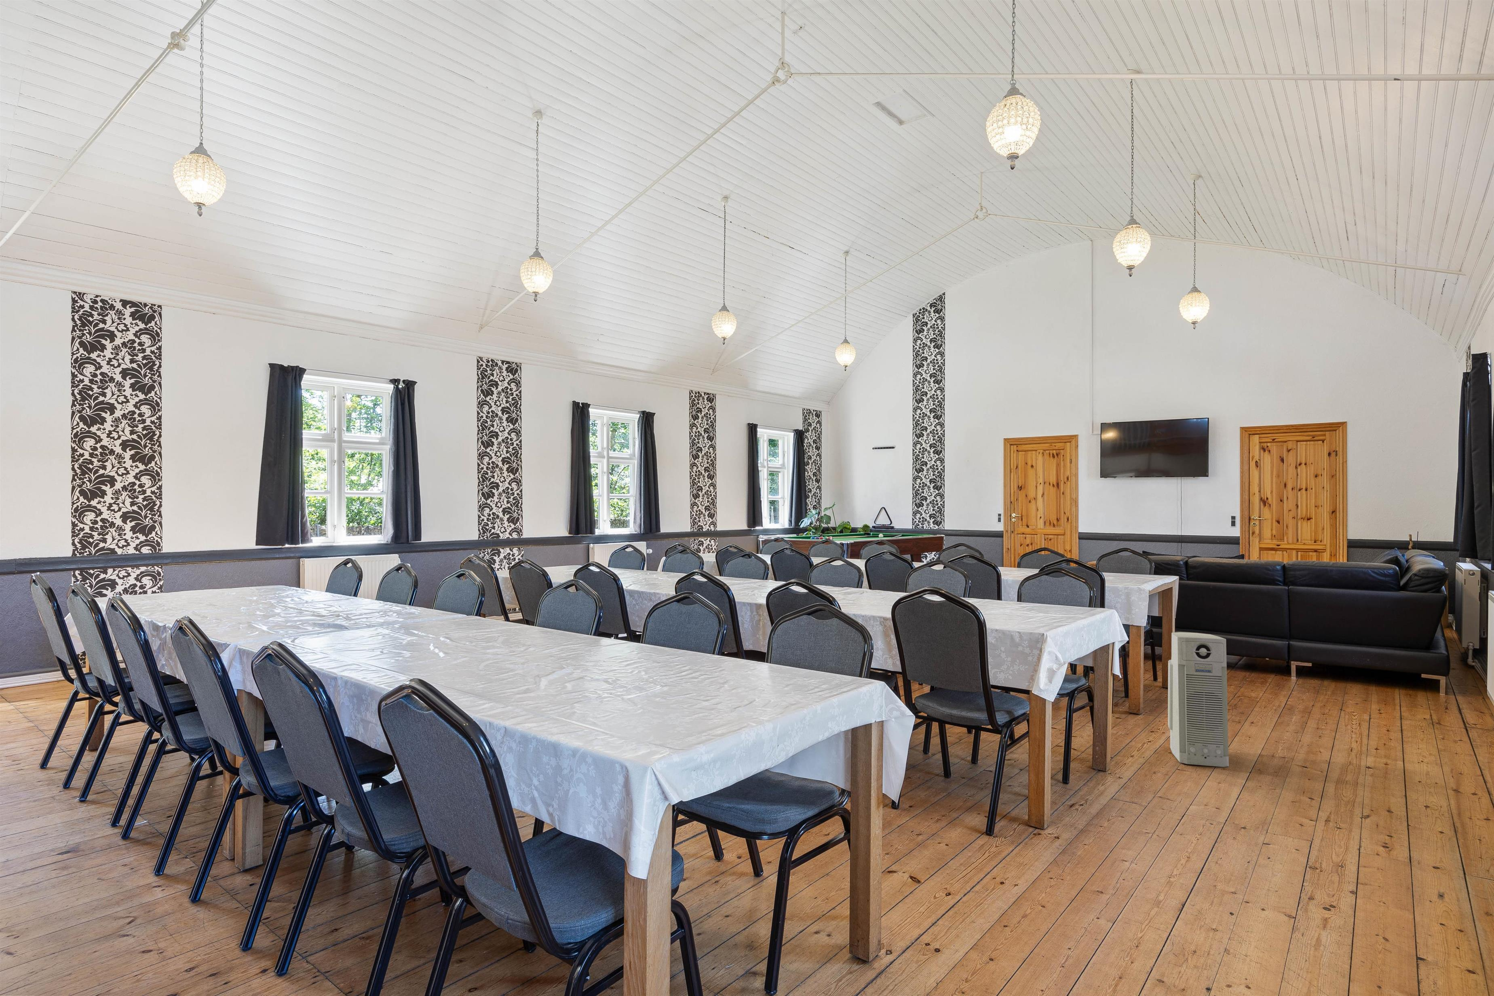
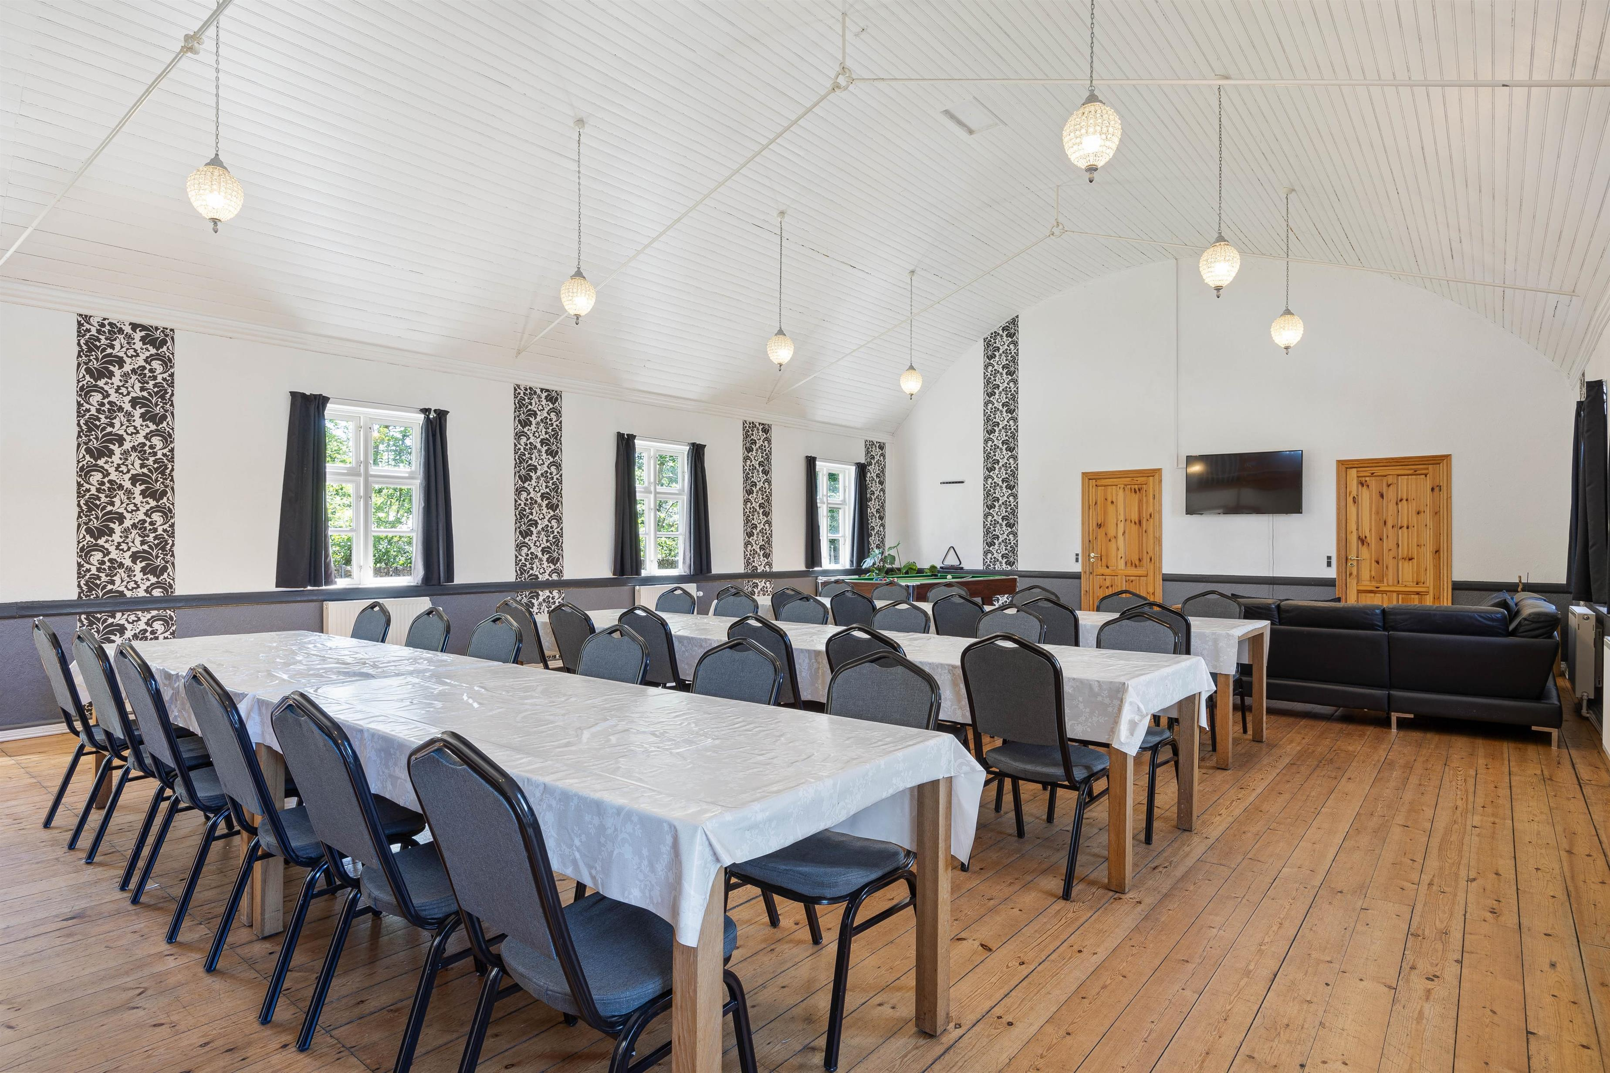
- air purifier [1167,631,1229,767]
